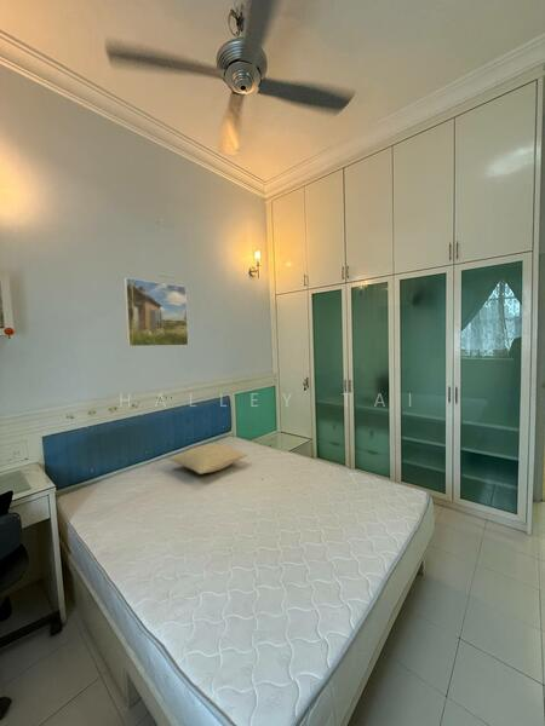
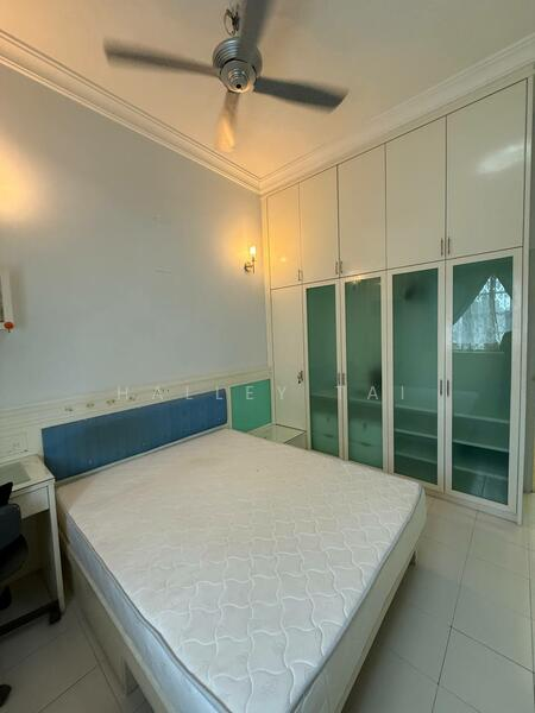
- pillow [167,442,249,476]
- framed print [122,277,190,347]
